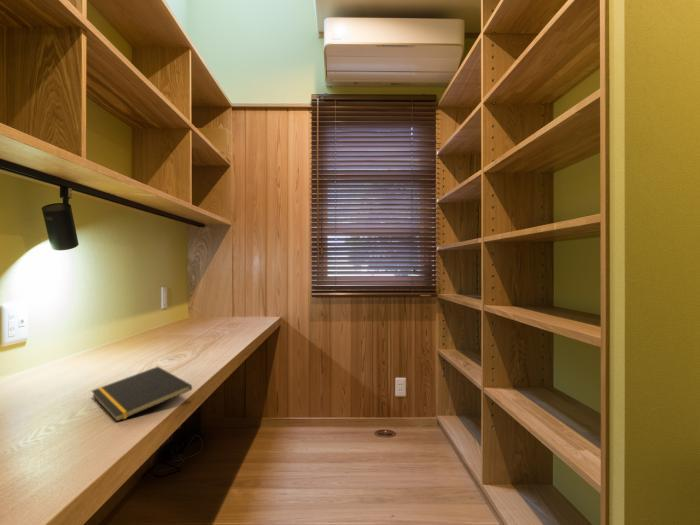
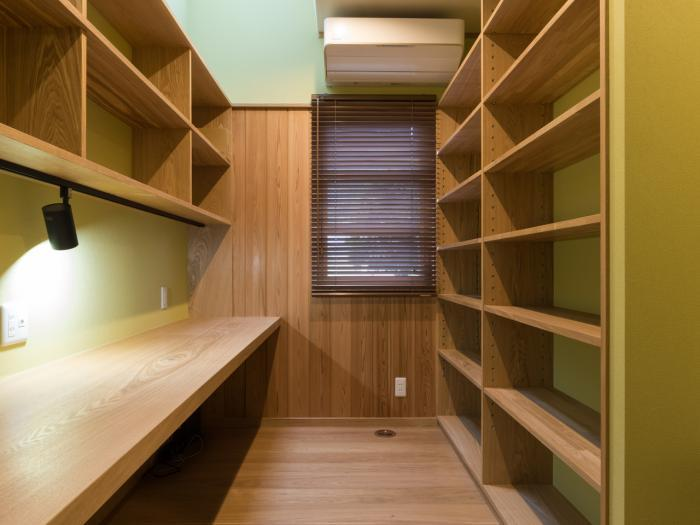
- notepad [91,366,193,423]
